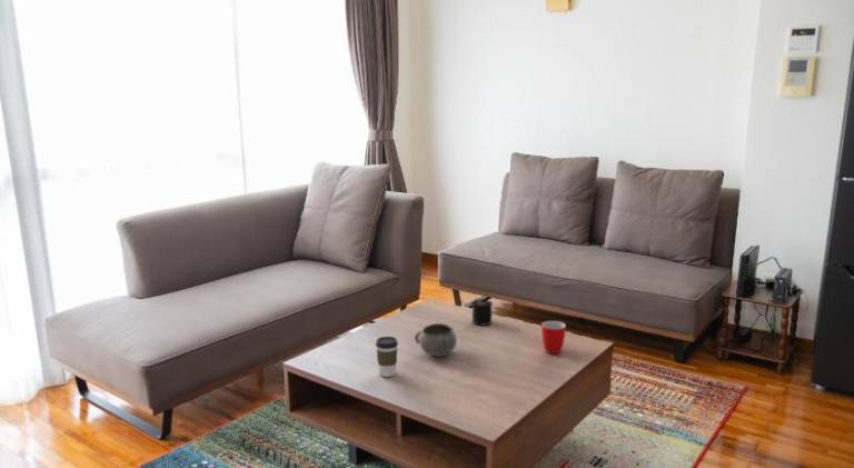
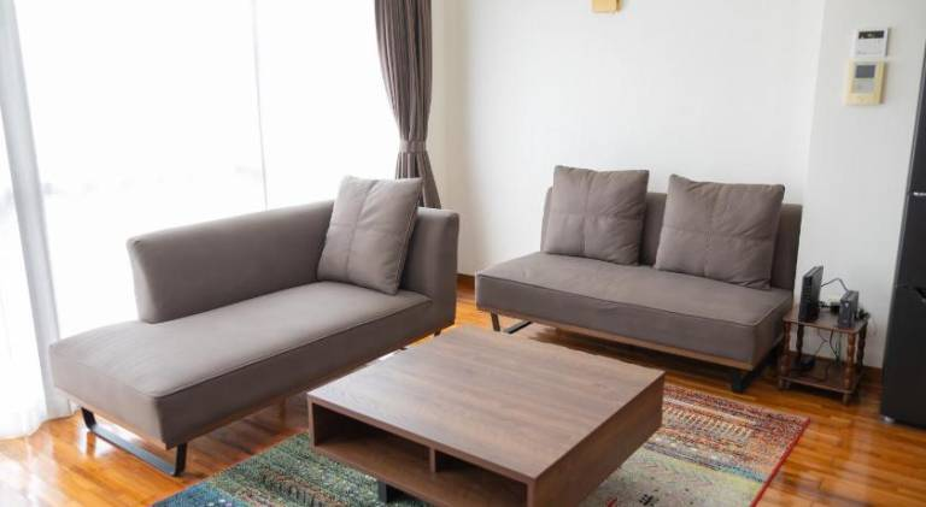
- decorative bowl [414,322,458,358]
- coffee cup [375,336,399,378]
- candle [470,293,494,327]
- mug [540,320,567,355]
